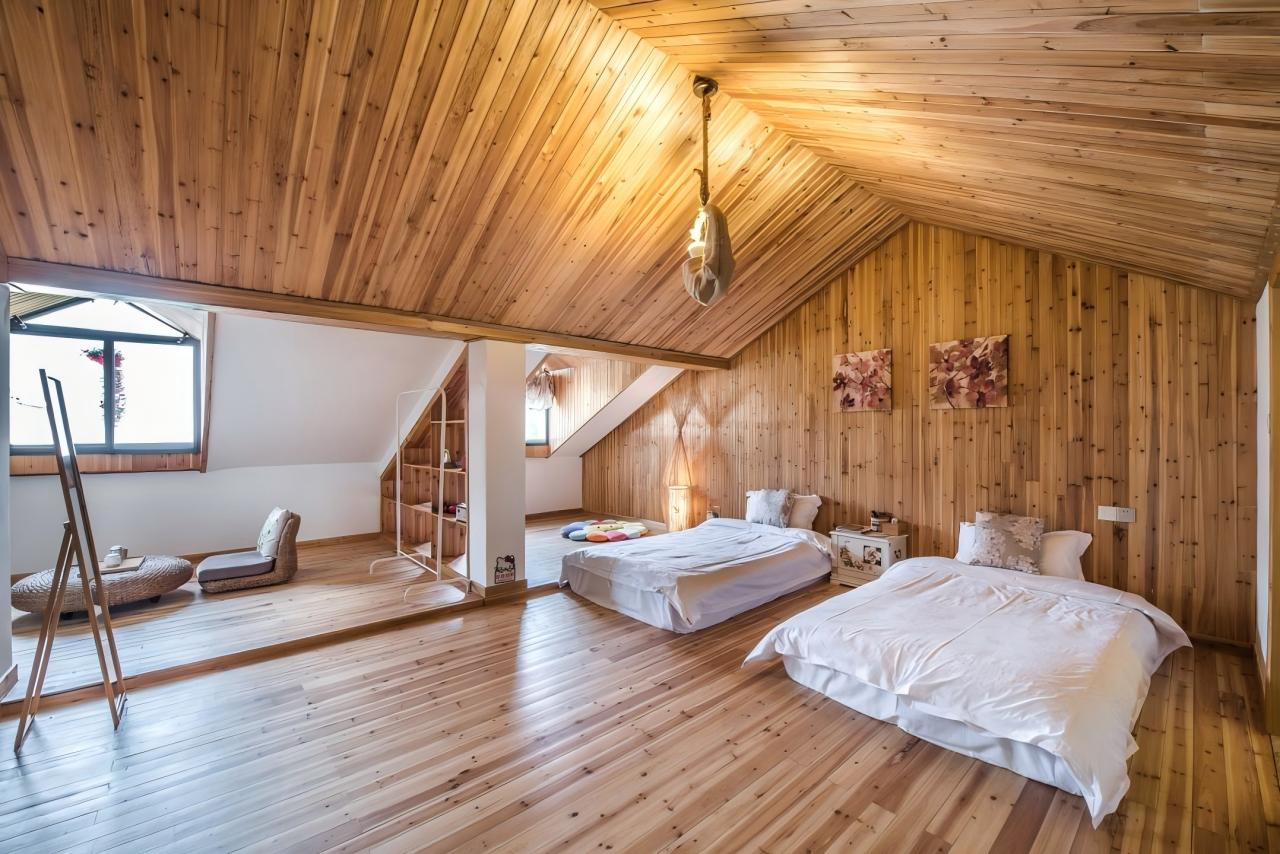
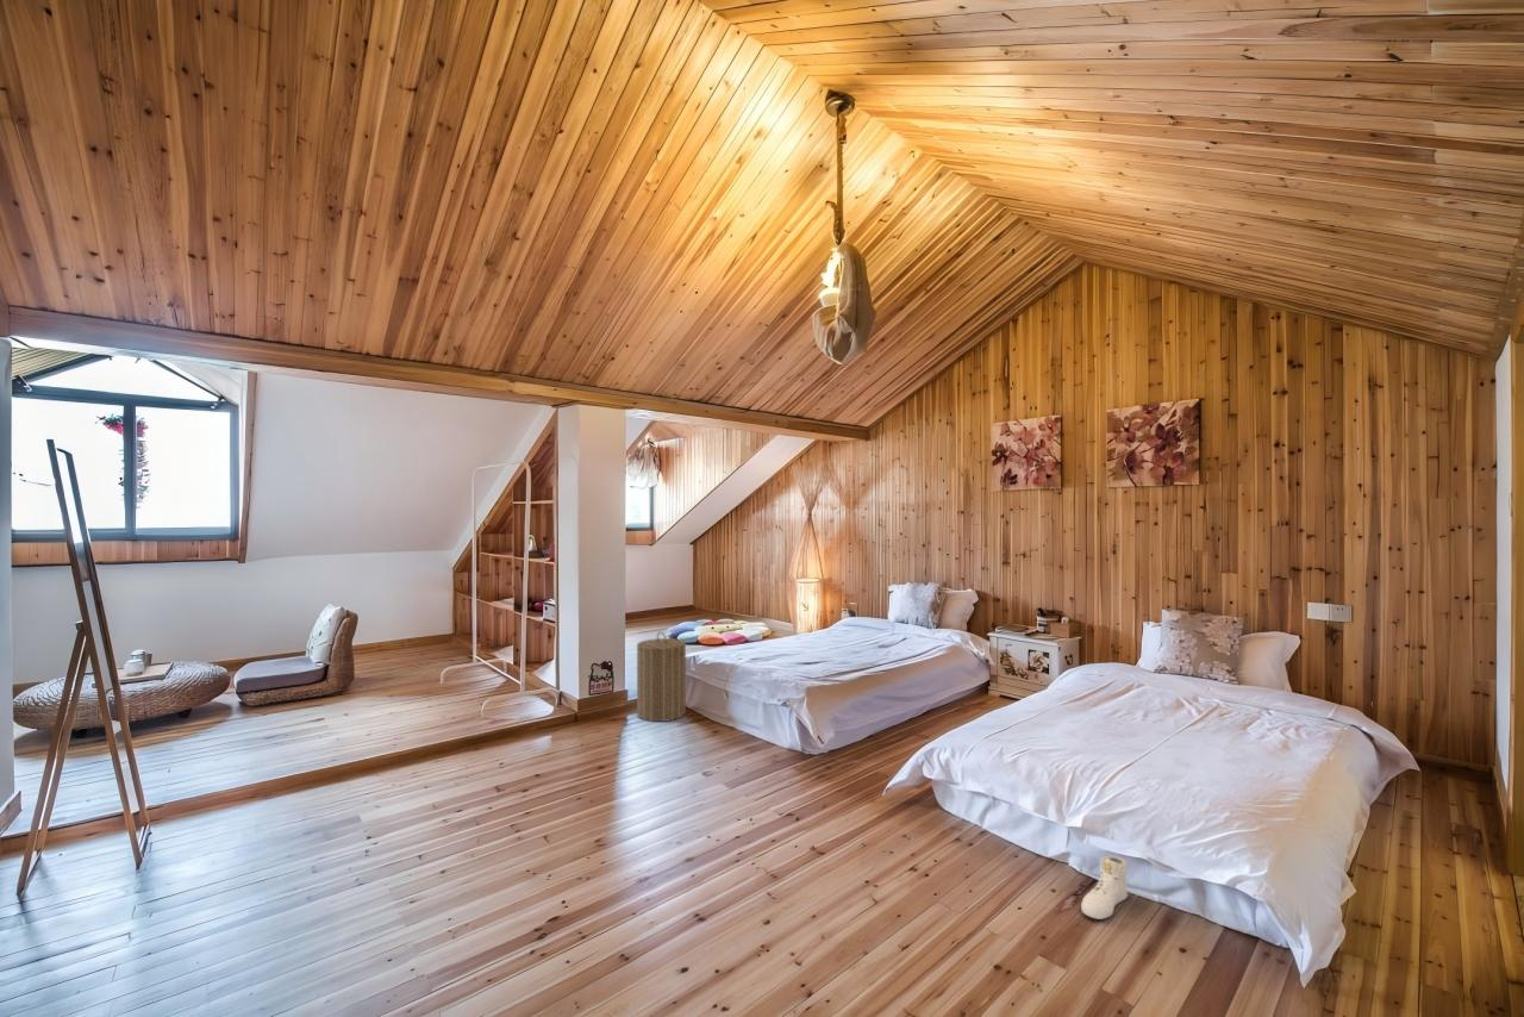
+ sneaker [1080,855,1129,921]
+ laundry hamper [636,631,687,723]
